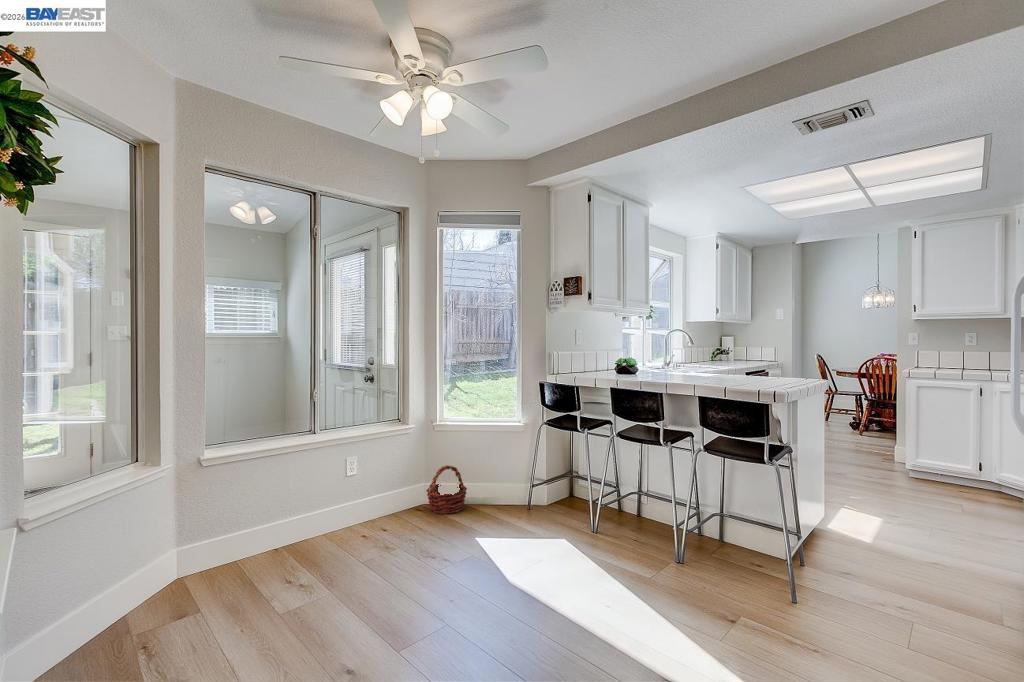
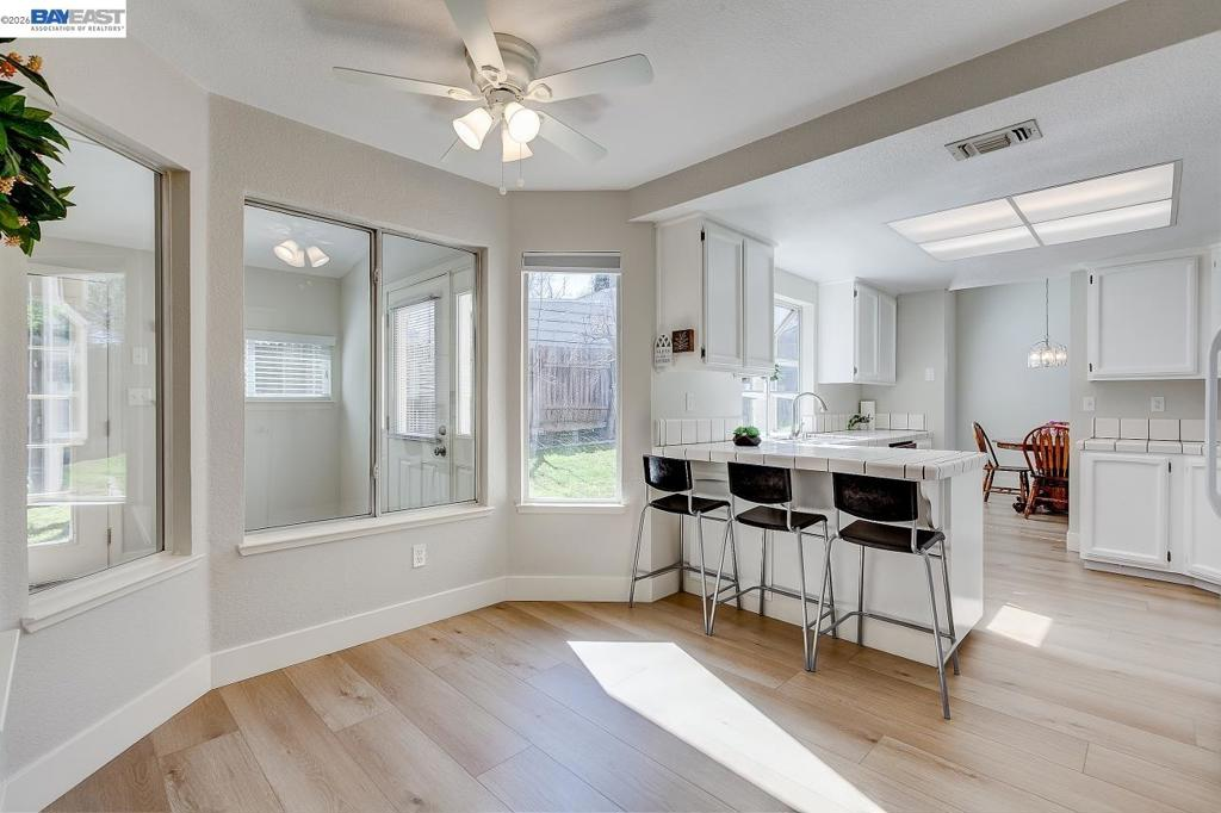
- basket [425,464,468,515]
